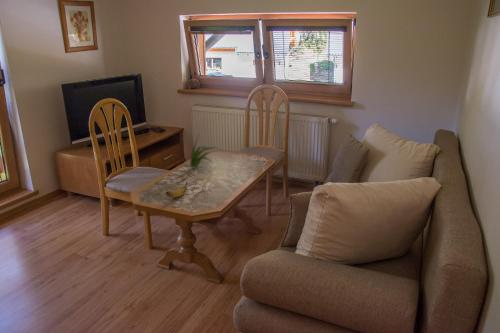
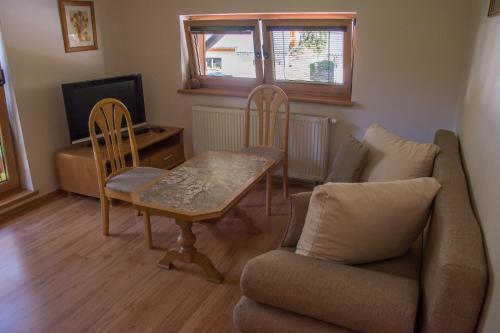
- plant [189,135,224,168]
- banana [165,181,189,199]
